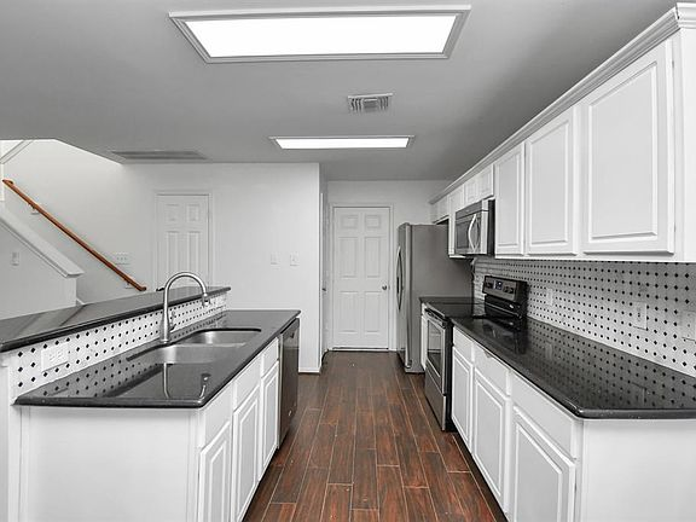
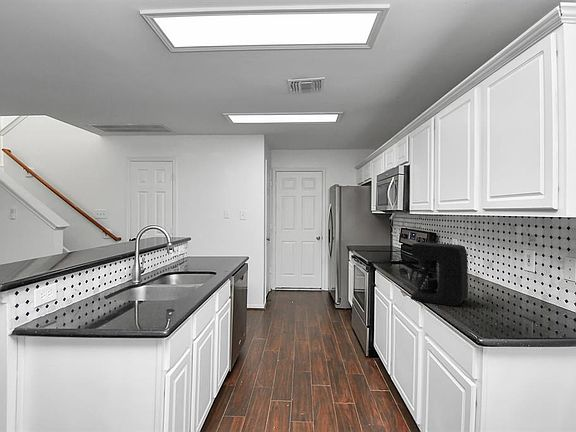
+ coffee maker [409,241,469,307]
